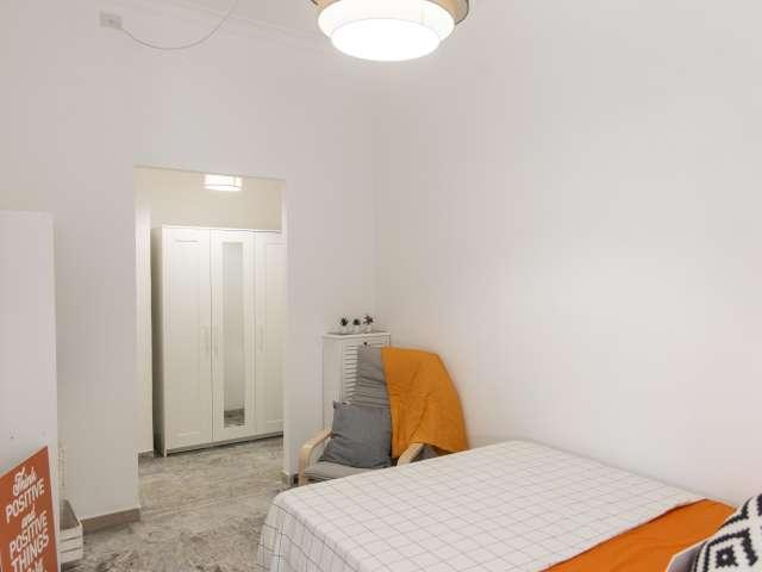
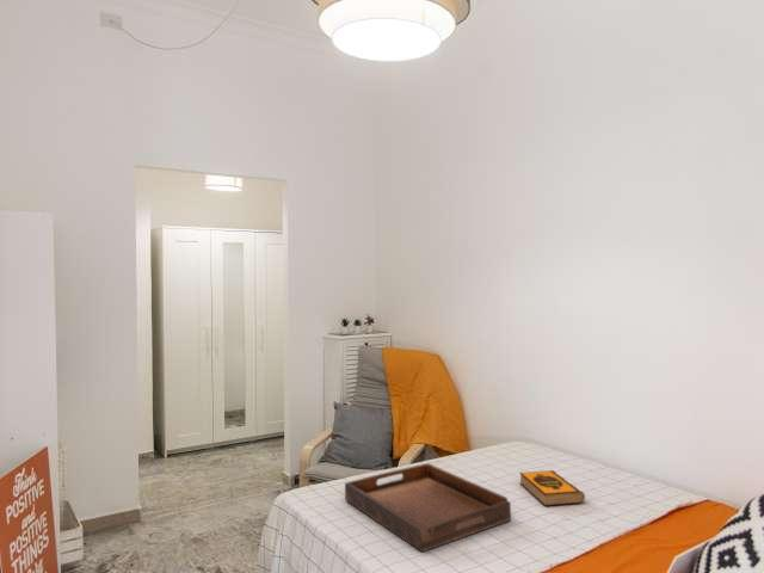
+ serving tray [344,462,512,553]
+ hardback book [518,469,586,507]
